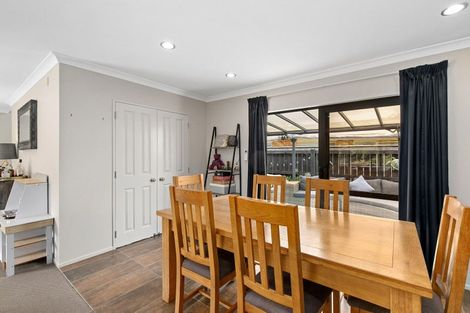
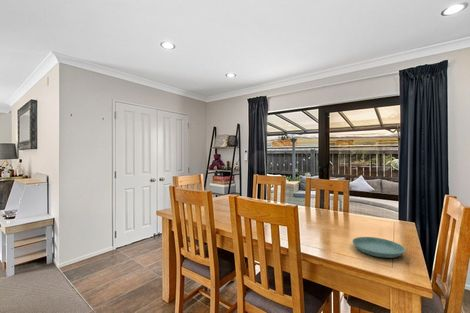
+ saucer [351,236,406,259]
